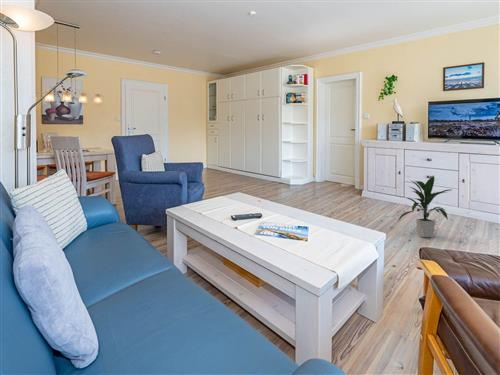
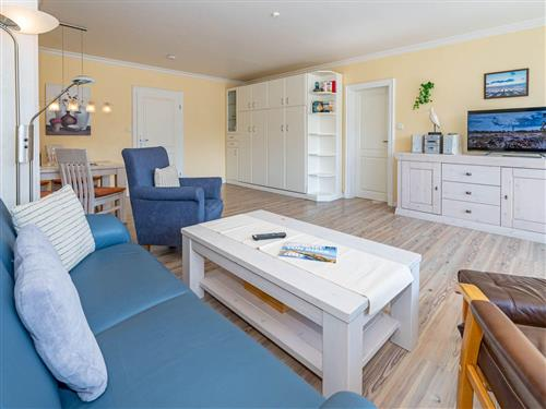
- indoor plant [397,174,451,238]
